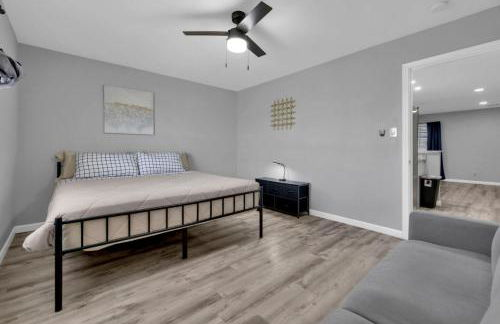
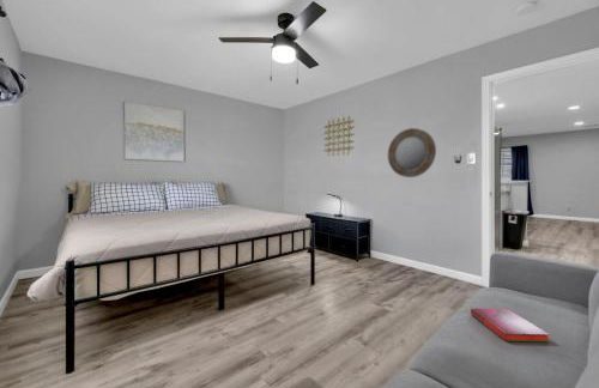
+ hardback book [470,308,551,342]
+ home mirror [387,127,437,178]
